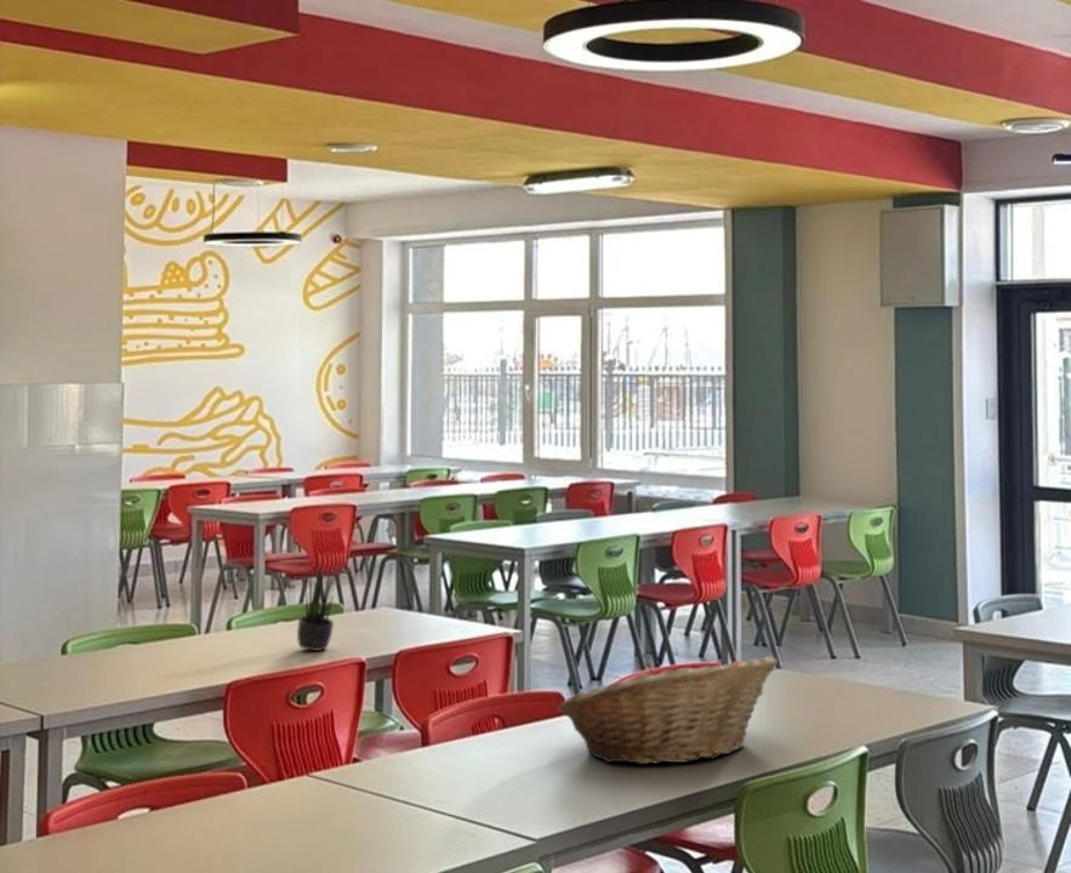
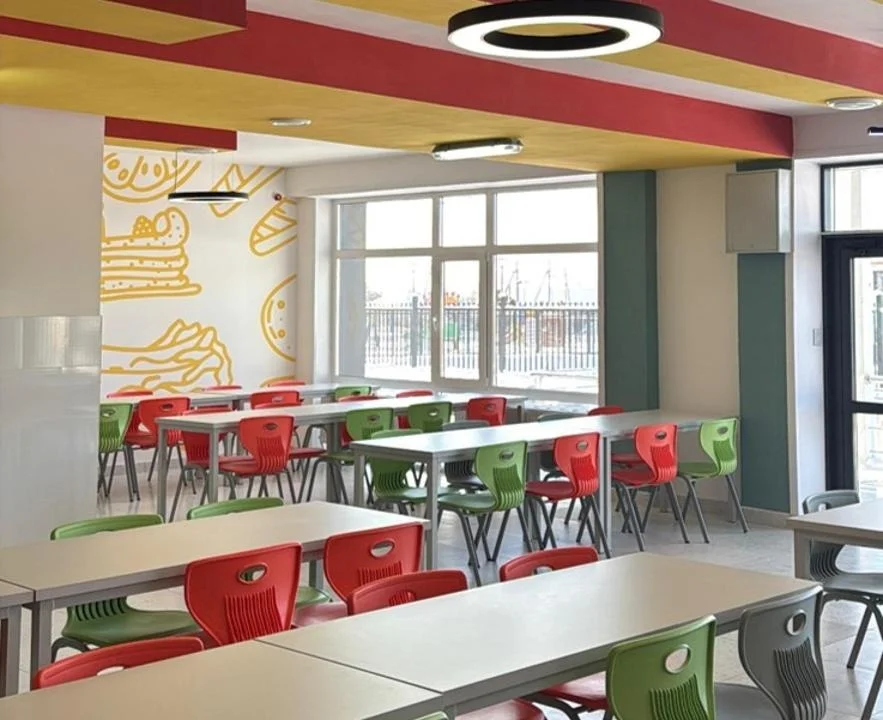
- potted plant [296,563,335,652]
- fruit basket [557,655,779,765]
